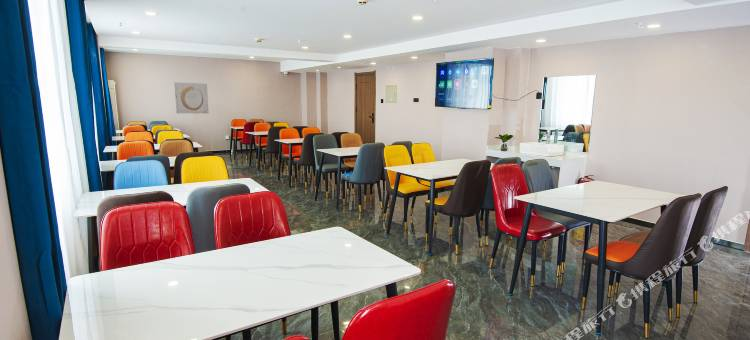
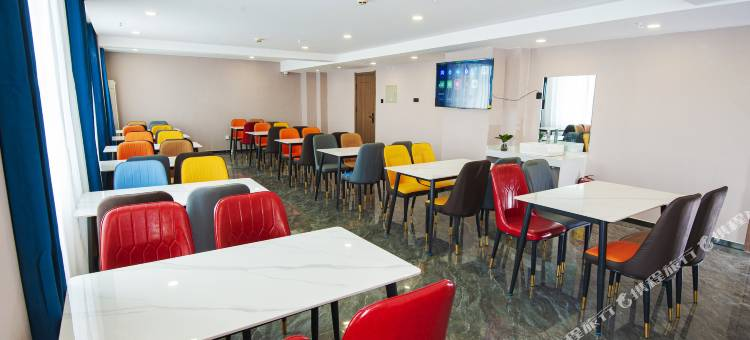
- wall art [174,82,209,114]
